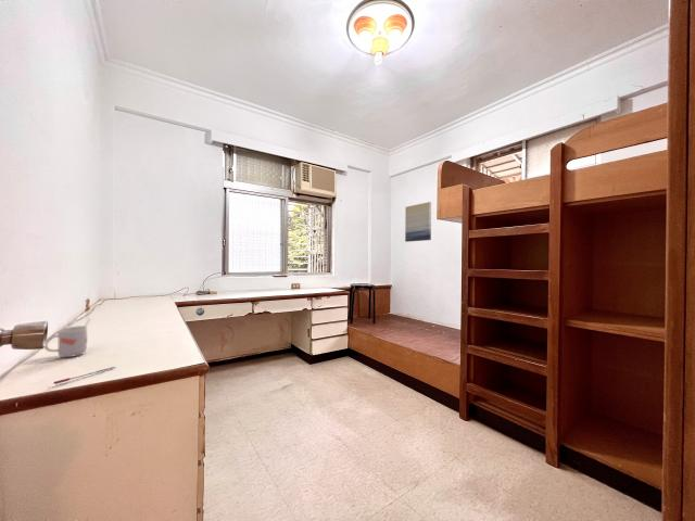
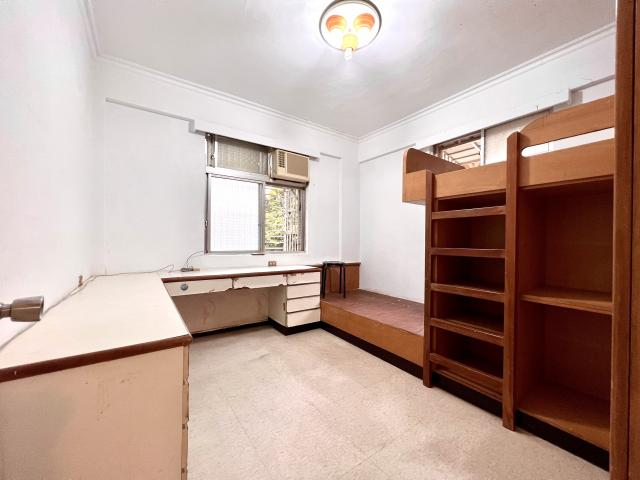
- mug [43,318,91,358]
- pen [52,366,116,385]
- wall art [404,201,432,243]
